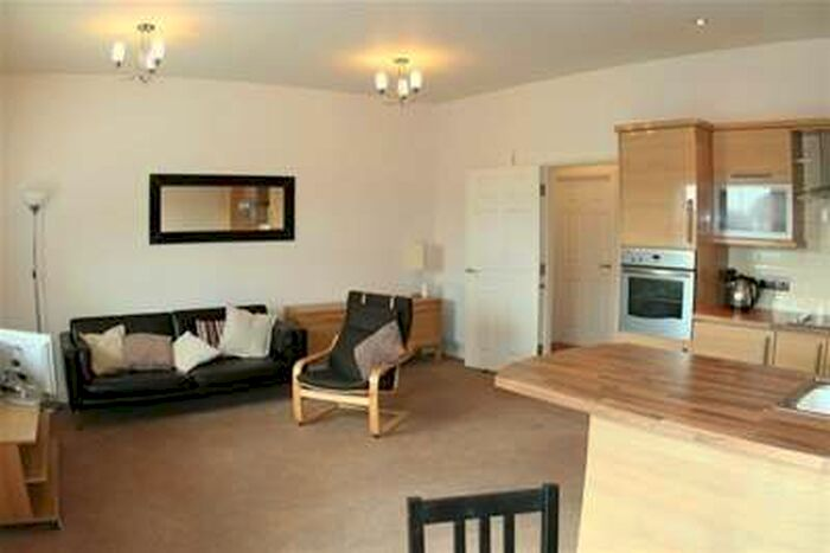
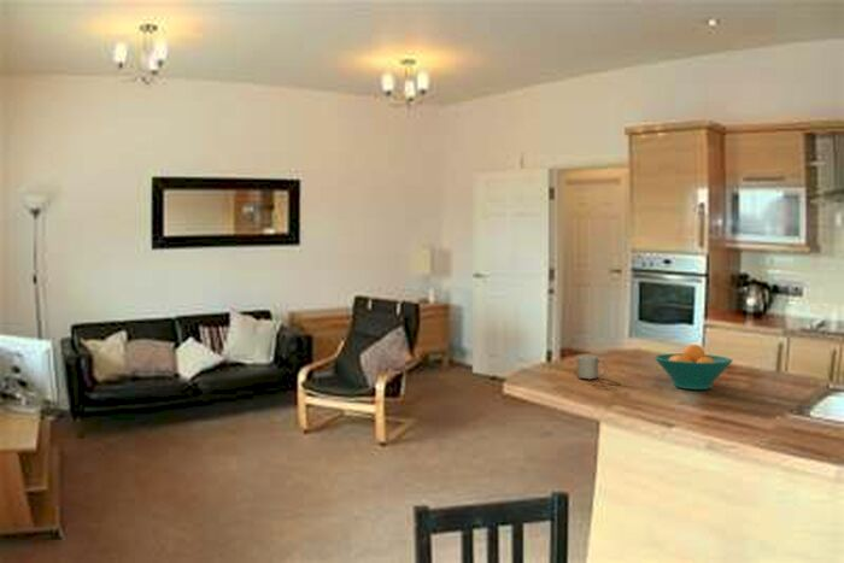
+ mug [576,354,608,381]
+ fruit bowl [653,344,734,391]
